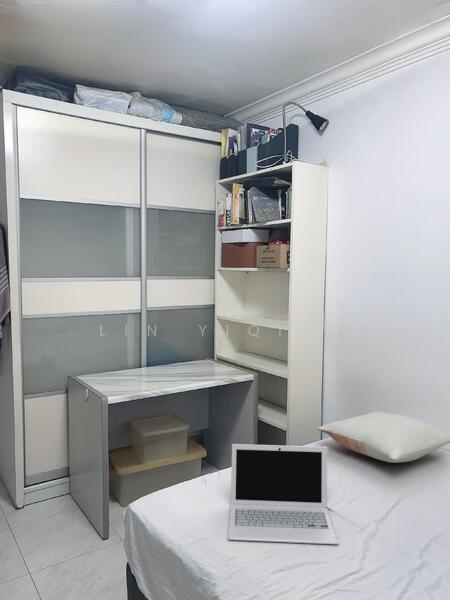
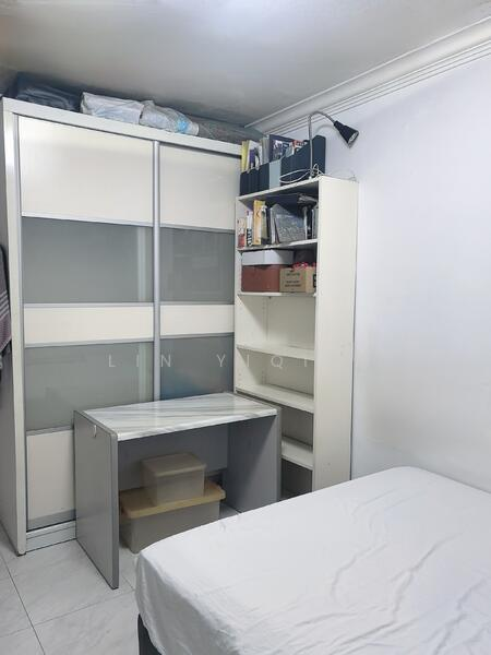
- pillow [316,411,450,464]
- laptop [227,443,340,545]
